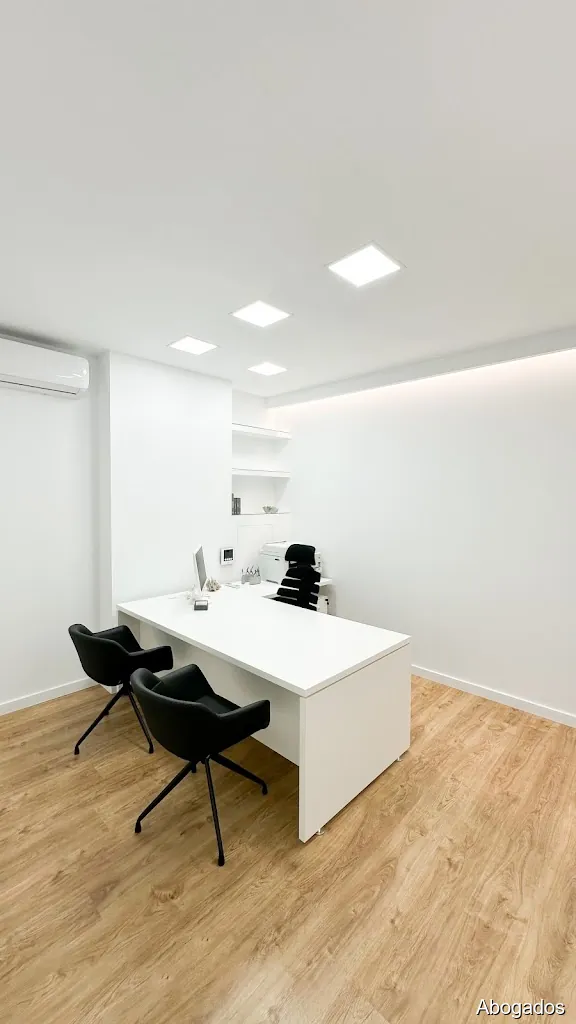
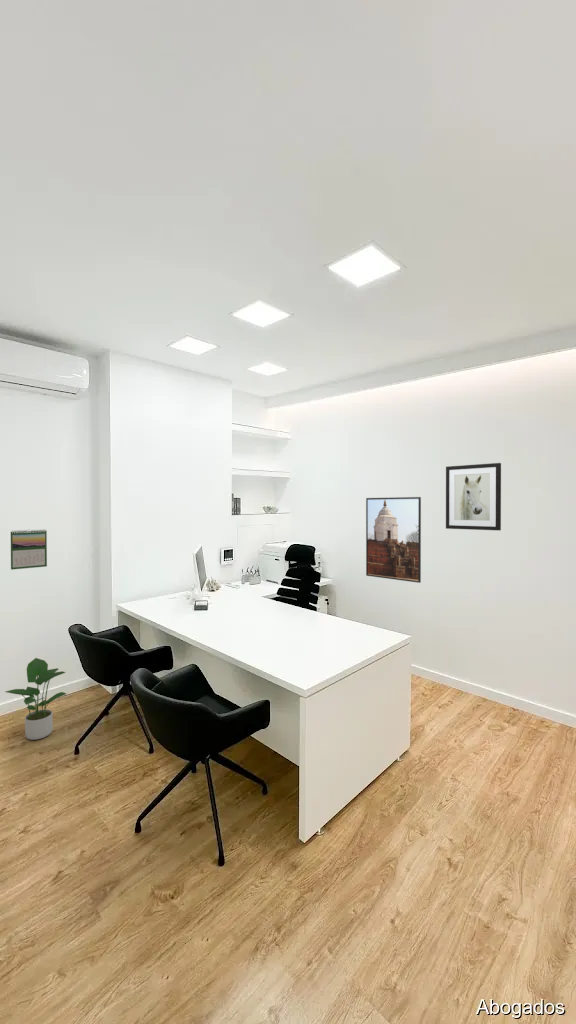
+ calendar [10,528,48,571]
+ potted plant [5,657,67,741]
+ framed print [365,496,422,584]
+ wall art [445,462,502,531]
